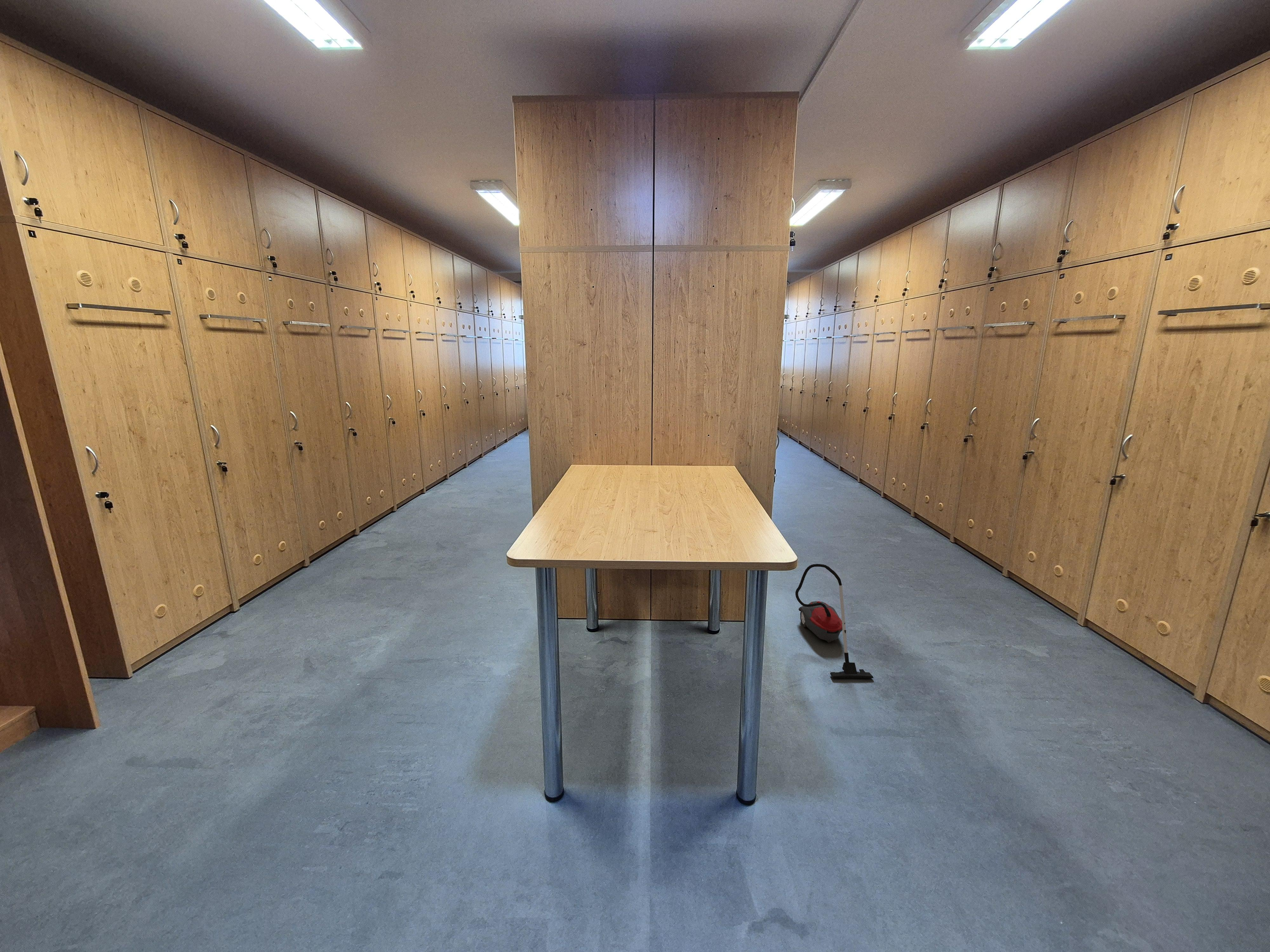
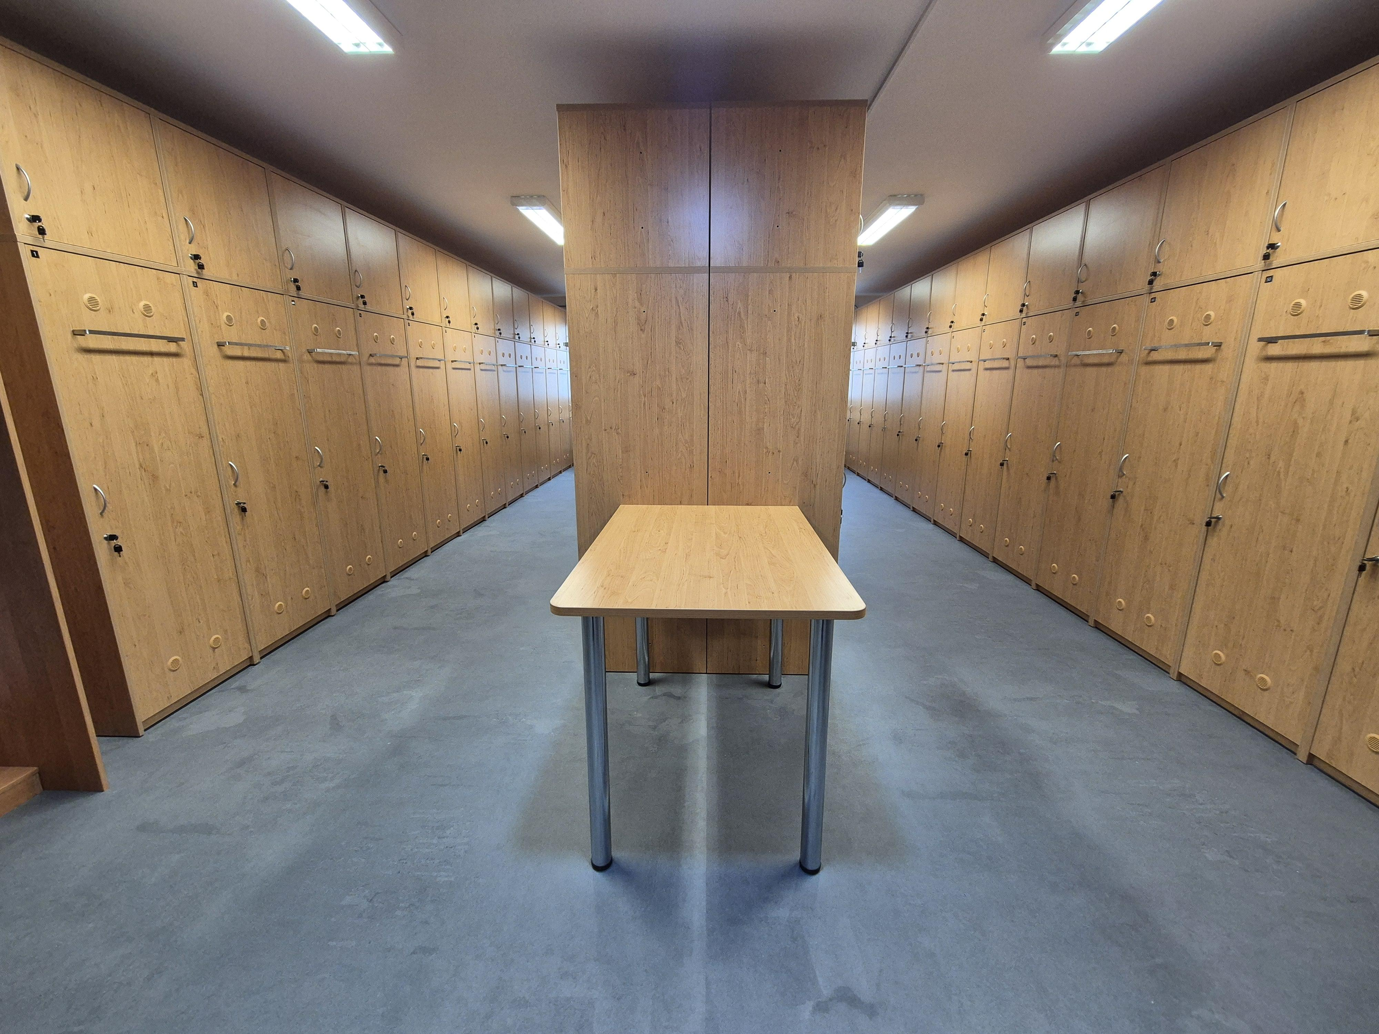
- vacuum cleaner [795,564,874,678]
